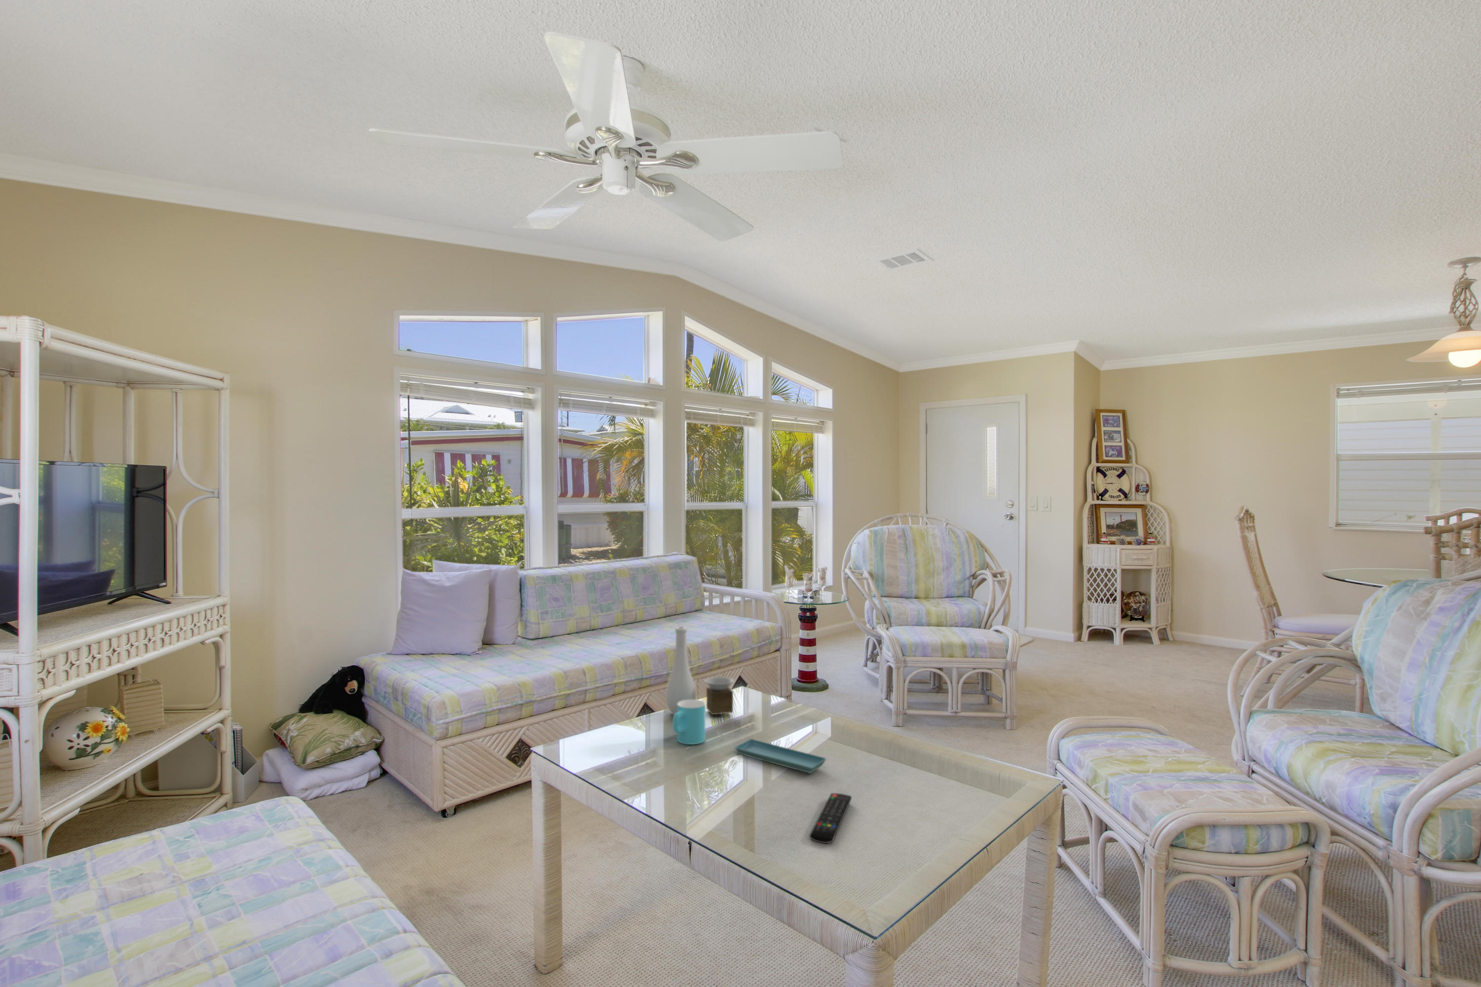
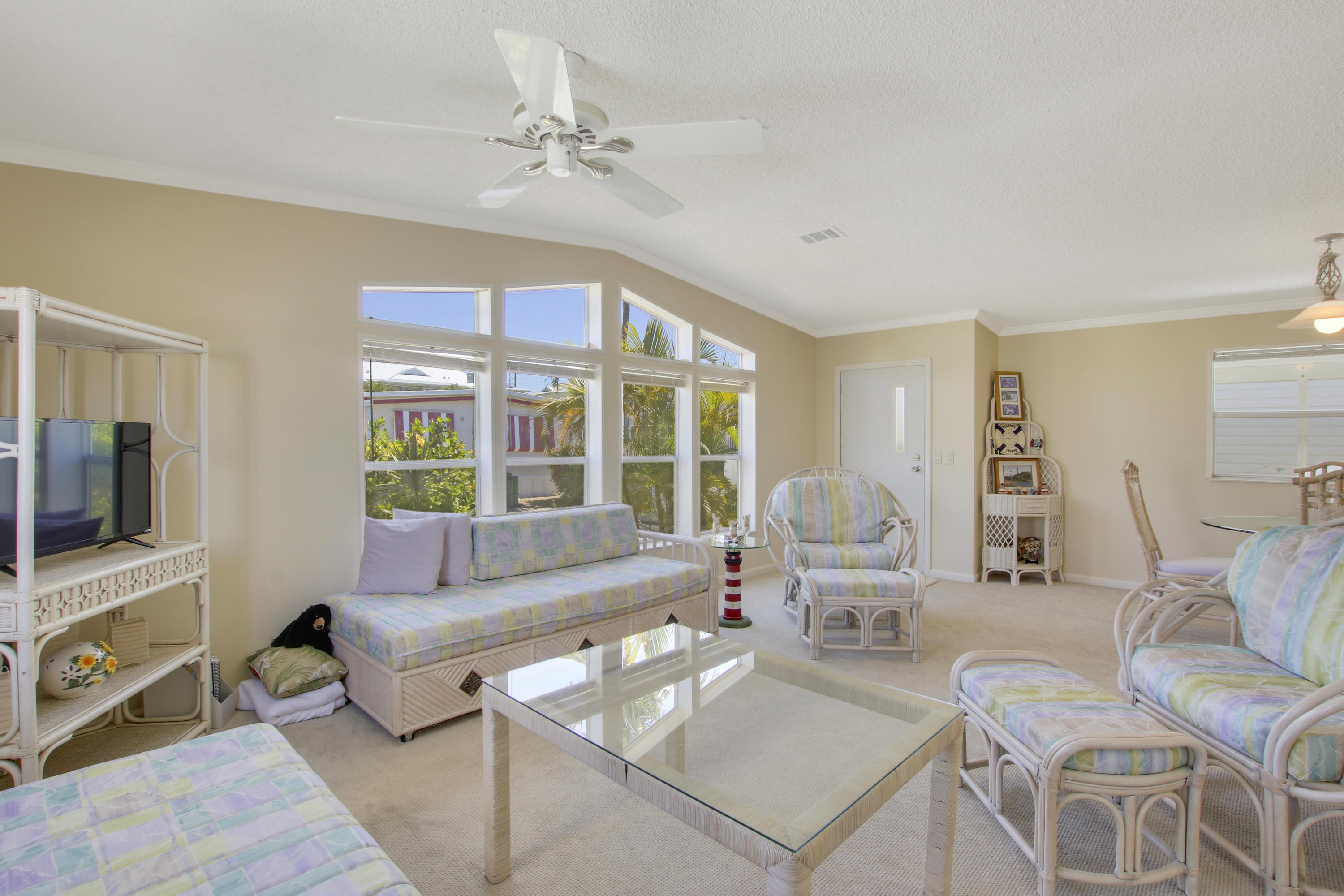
- remote control [809,792,852,844]
- saucer [735,738,826,773]
- cup [672,699,706,745]
- vase [666,627,735,715]
